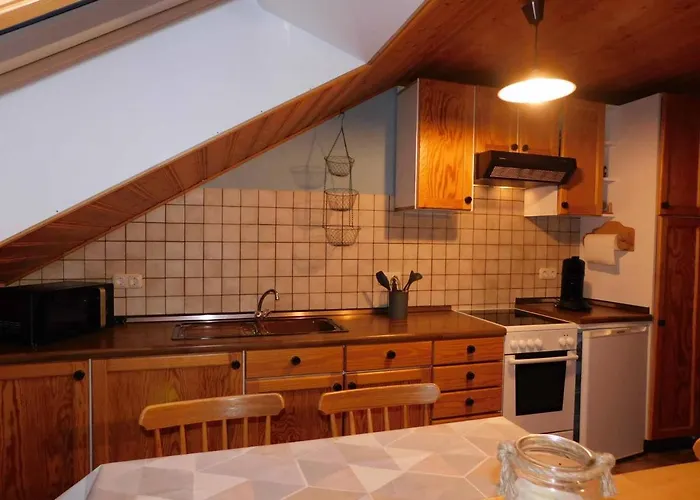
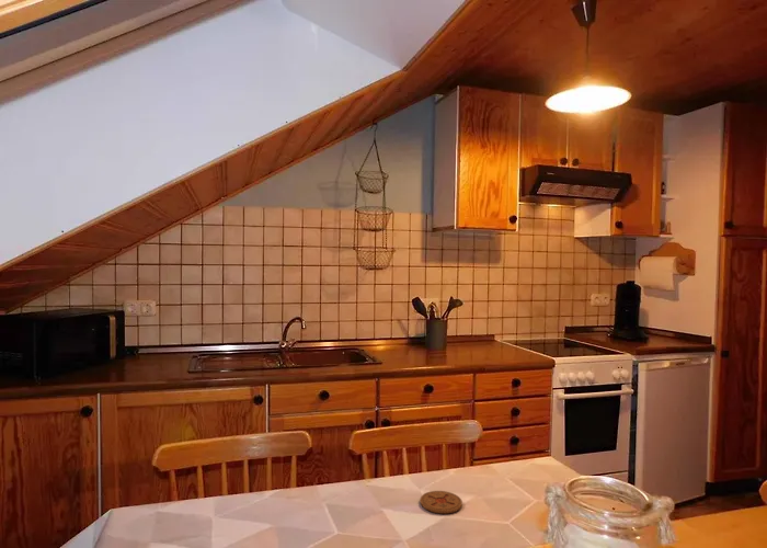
+ coaster [419,490,463,515]
